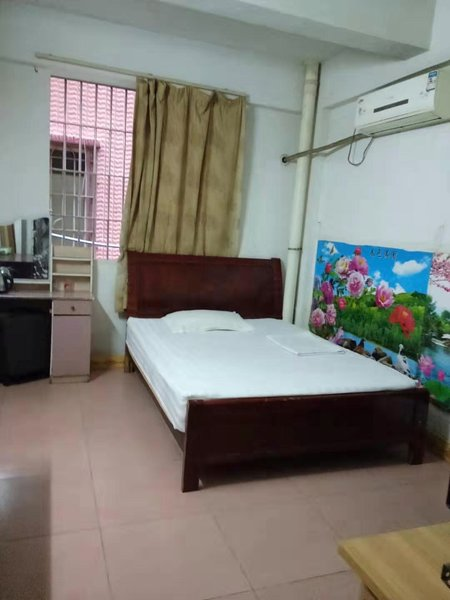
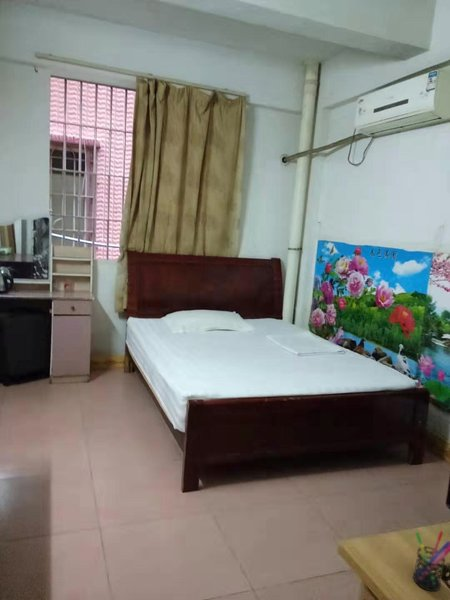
+ pen holder [412,529,450,593]
